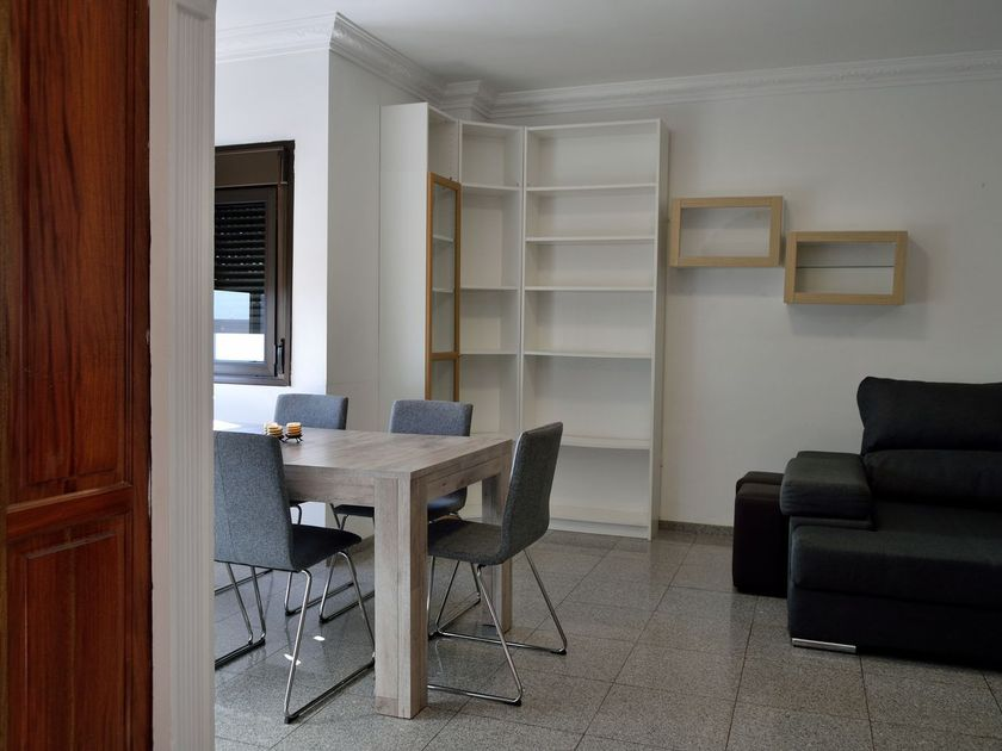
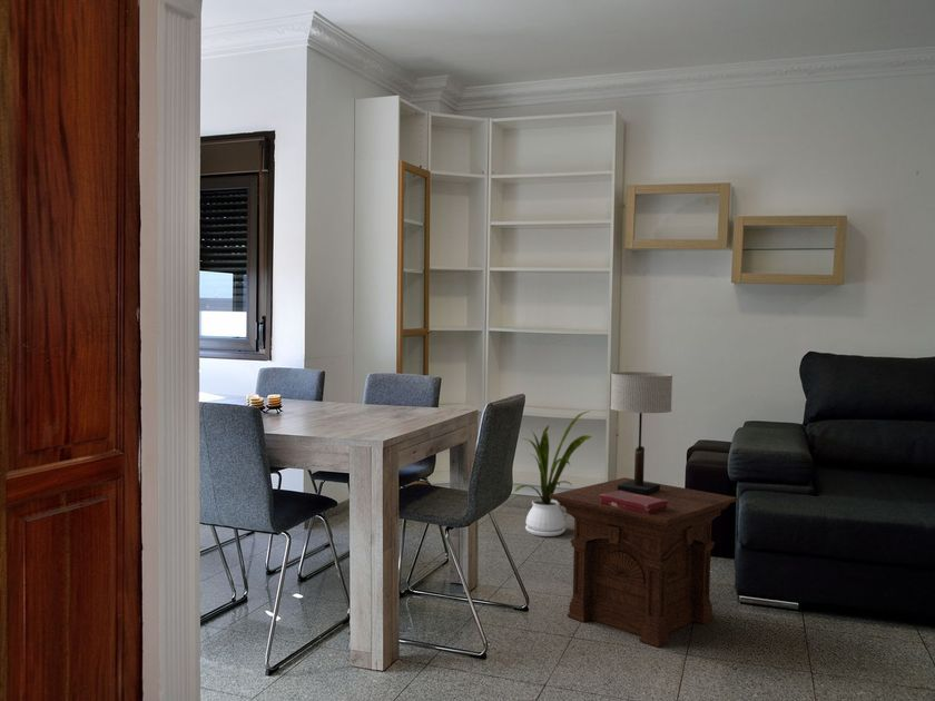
+ book [600,491,668,514]
+ side table [550,476,739,649]
+ table lamp [610,371,673,495]
+ house plant [513,409,593,537]
